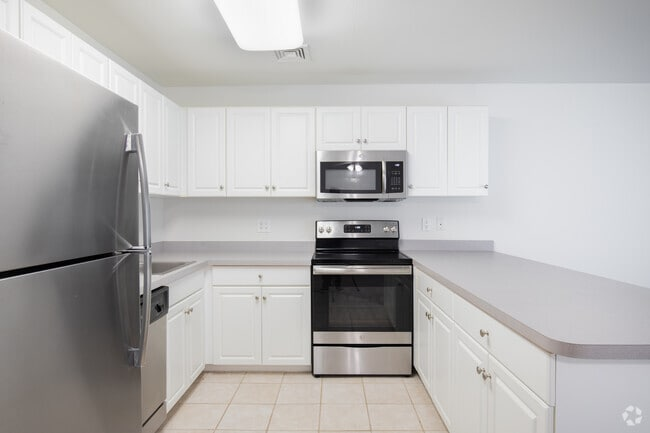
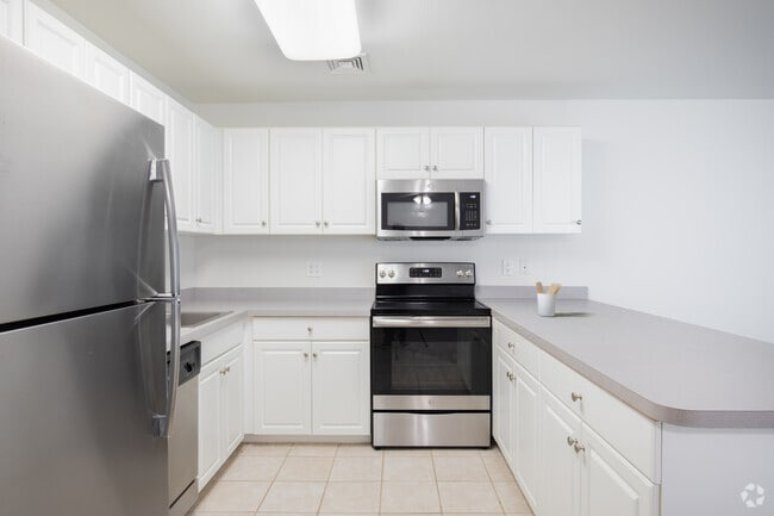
+ utensil holder [535,281,562,318]
